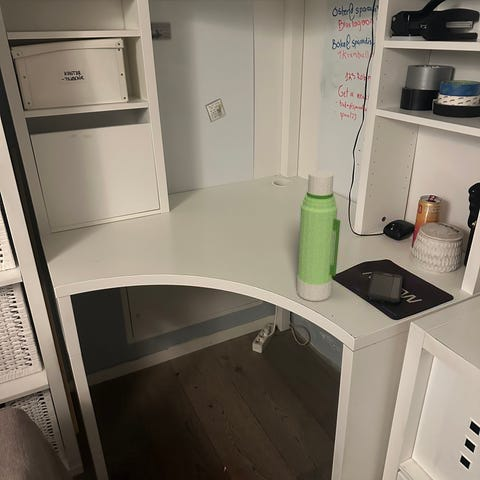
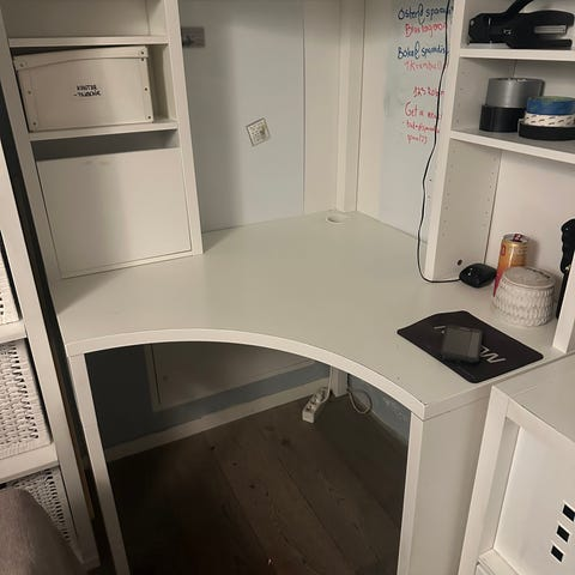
- water bottle [296,170,341,302]
